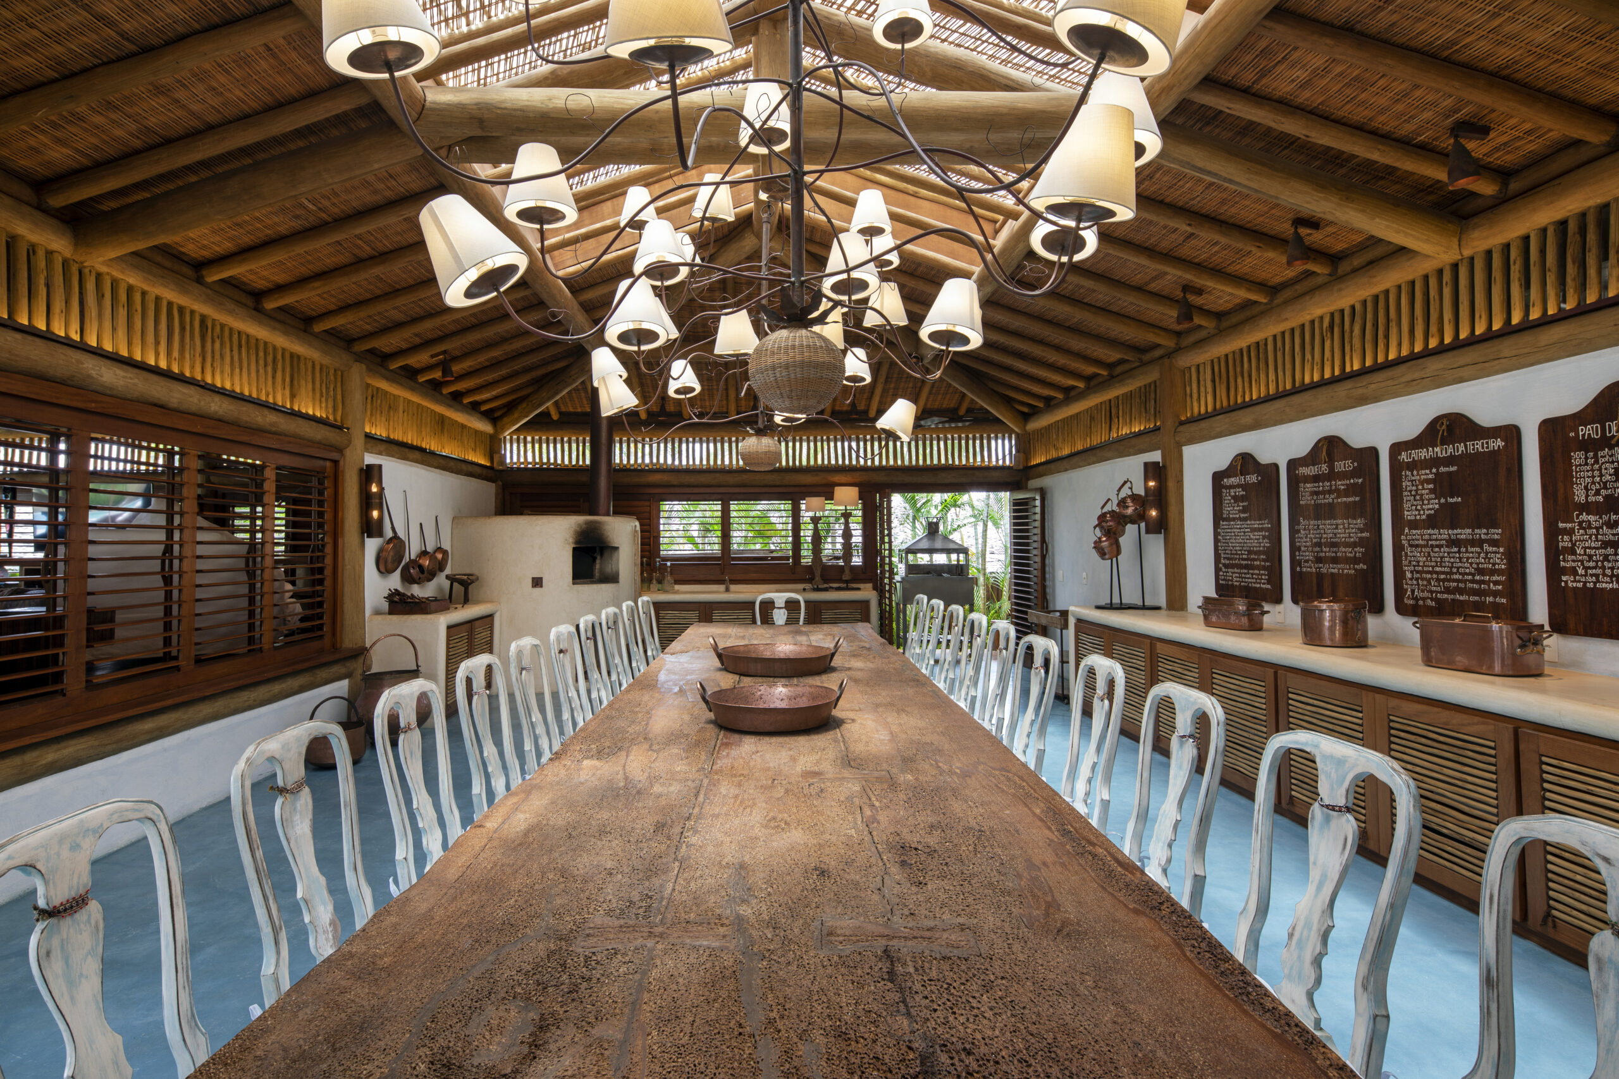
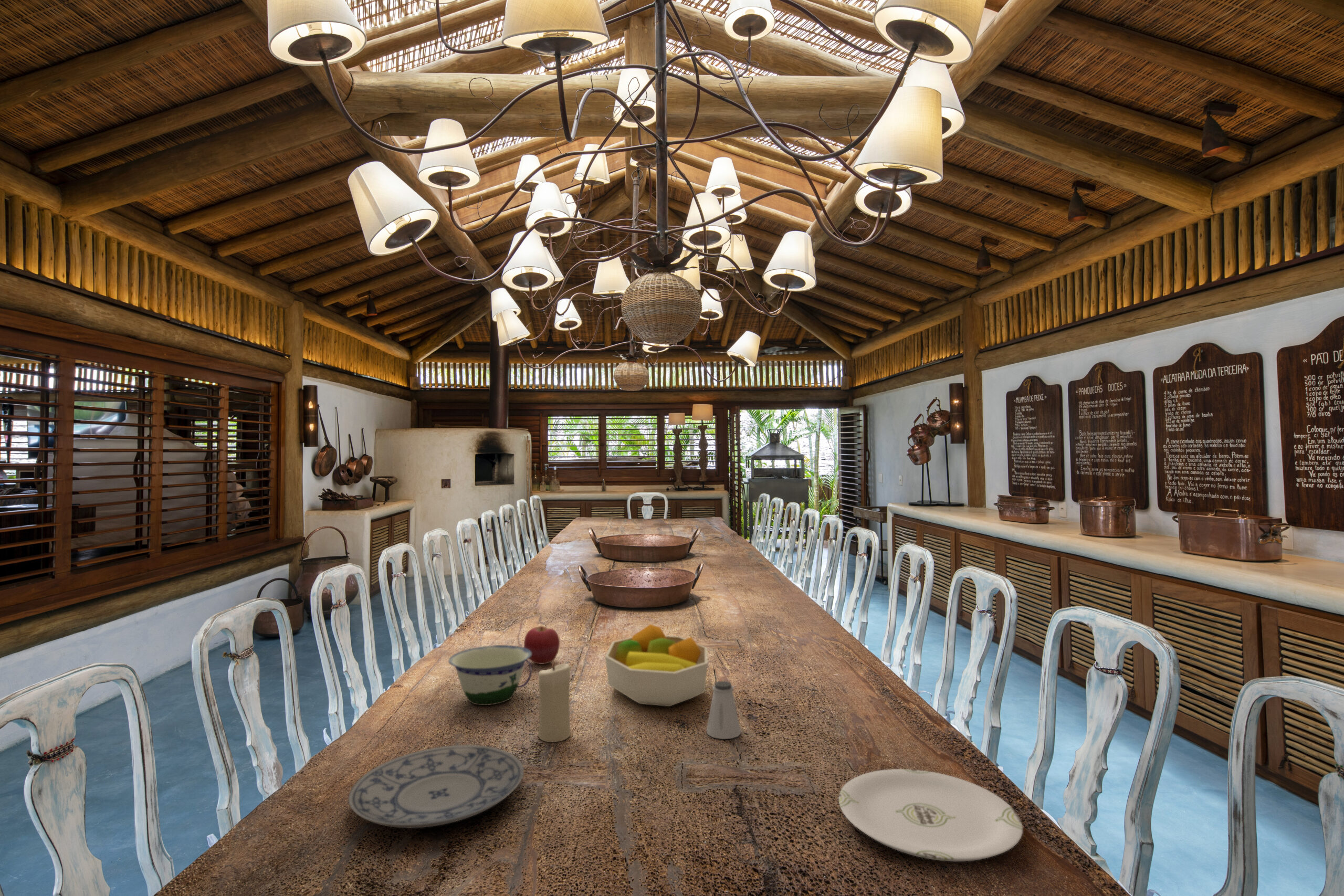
+ plate [348,744,524,829]
+ fruit bowl [604,624,708,707]
+ apple [523,626,560,665]
+ saltshaker [706,681,742,740]
+ candle [537,662,571,743]
+ bowl [448,645,532,706]
+ plate [838,768,1023,862]
